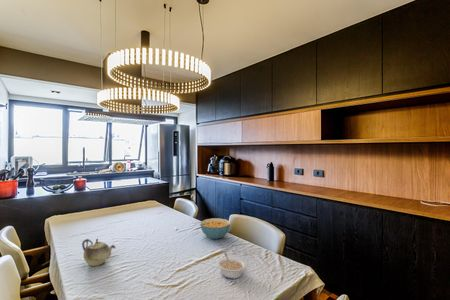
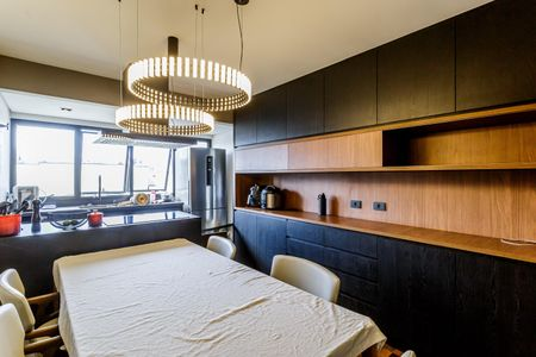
- legume [217,252,247,280]
- teapot [81,238,117,267]
- cereal bowl [200,217,231,240]
